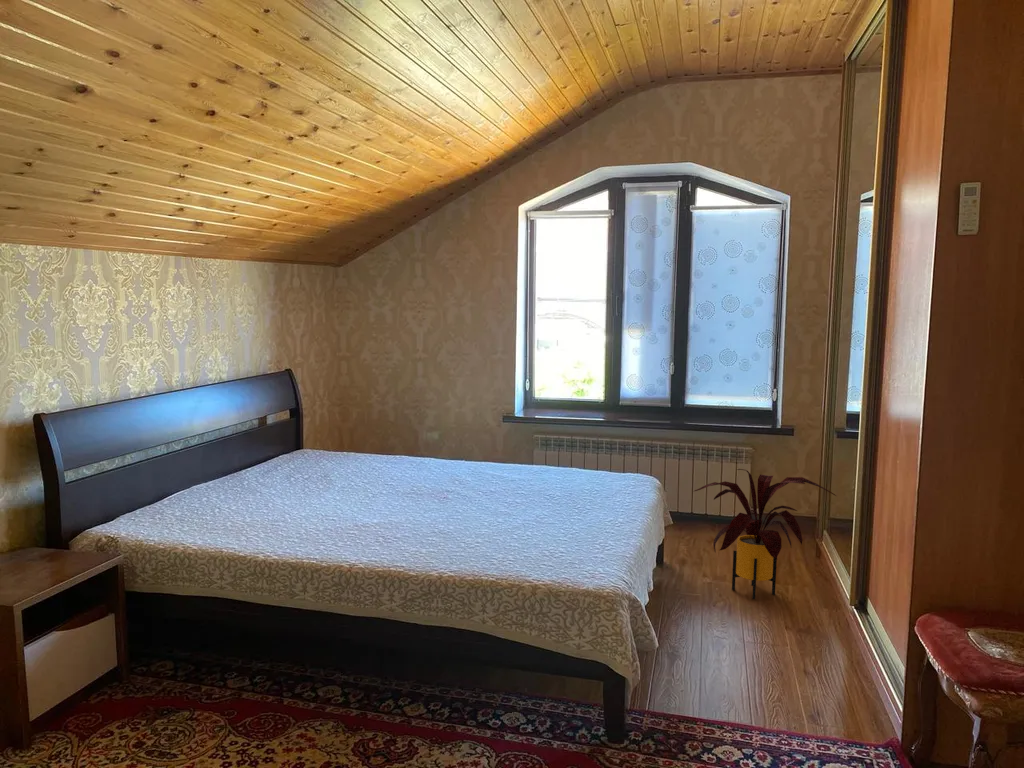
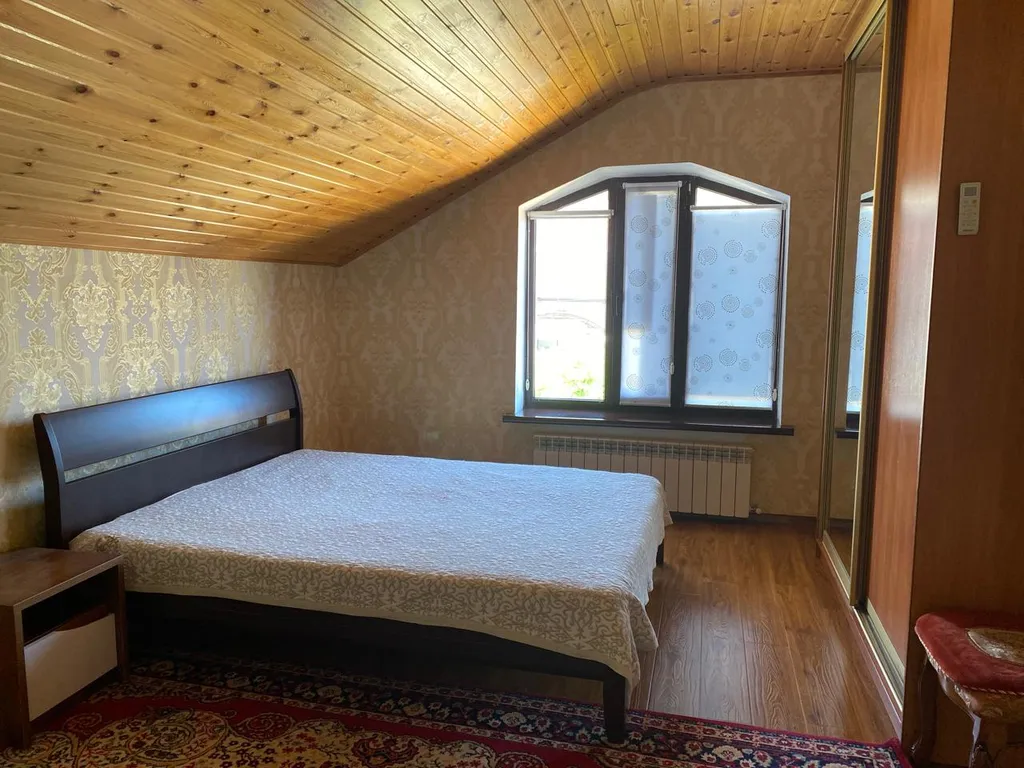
- house plant [694,468,837,600]
